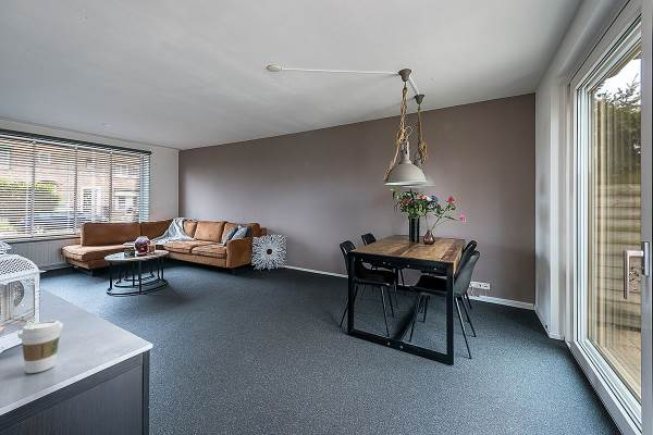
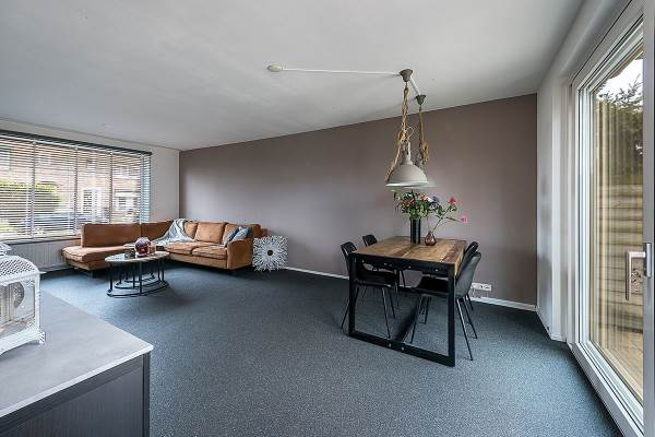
- coffee cup [16,320,64,374]
